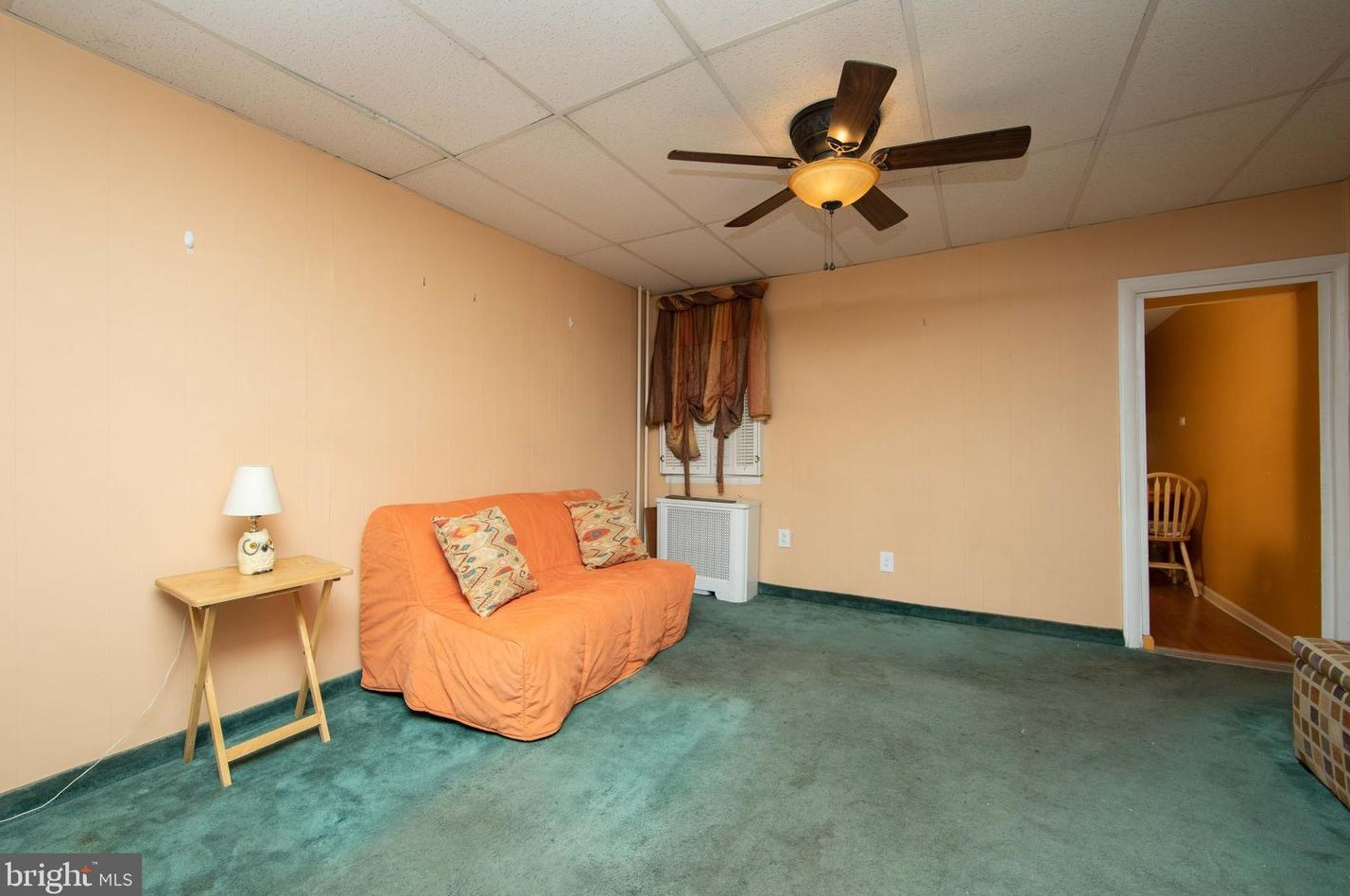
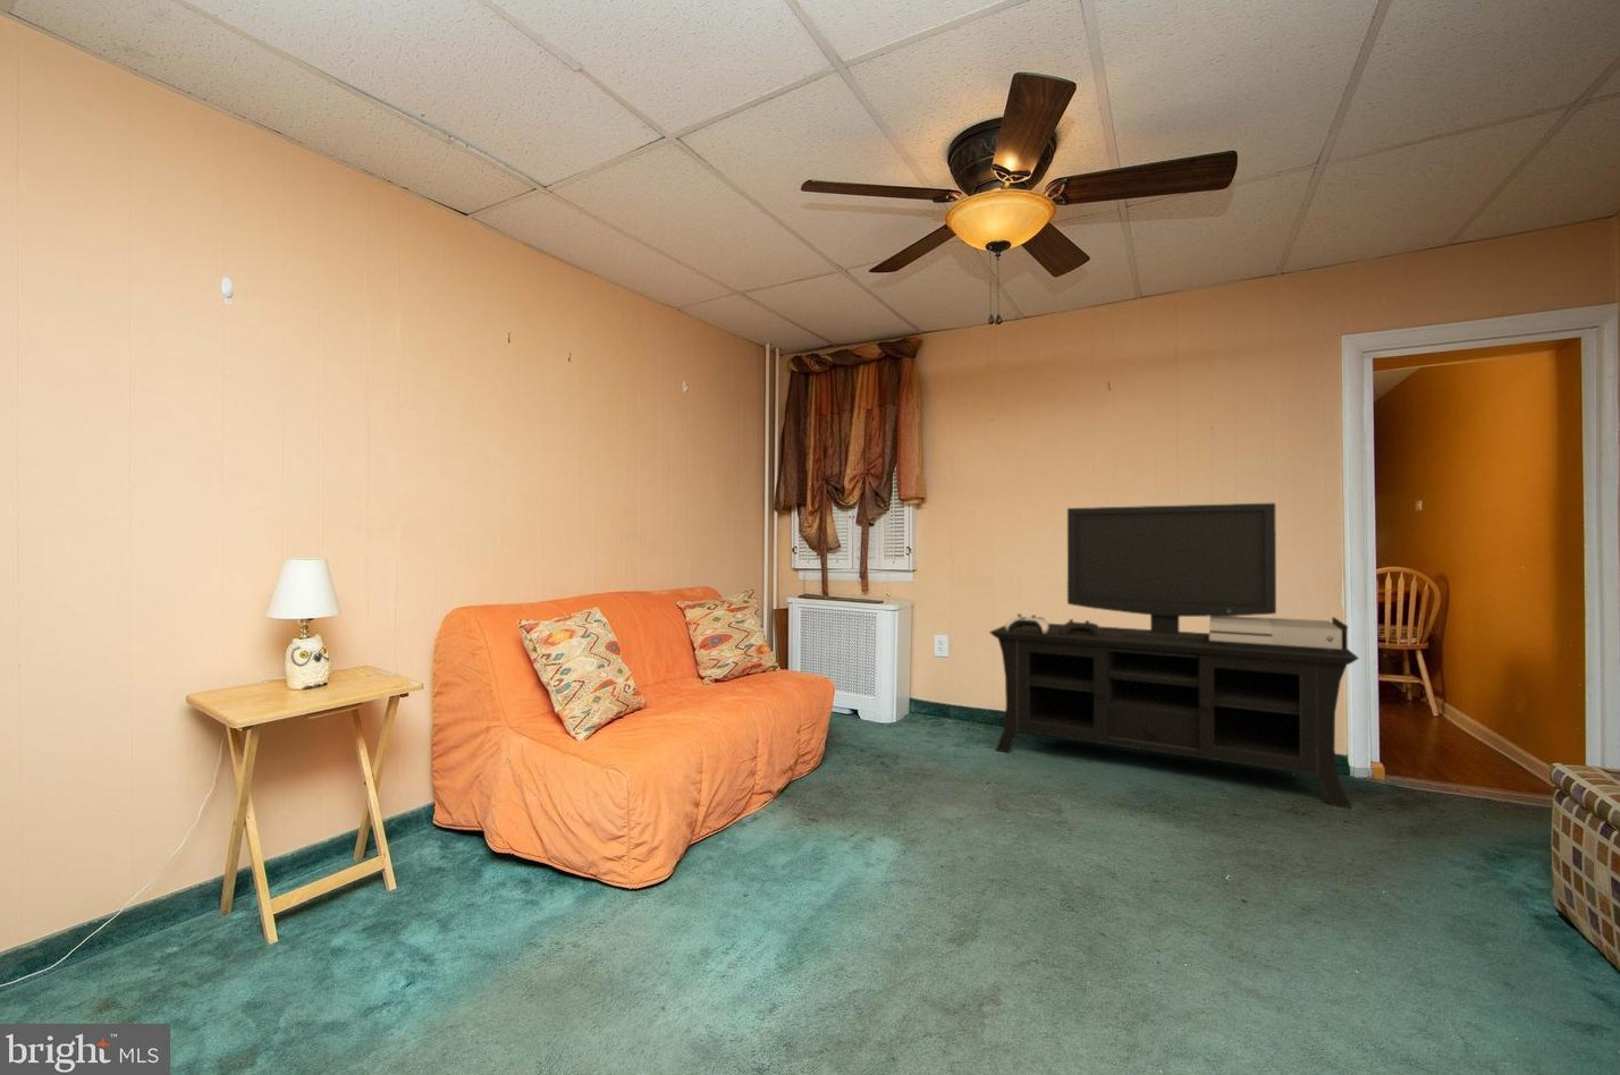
+ media console [988,503,1361,810]
